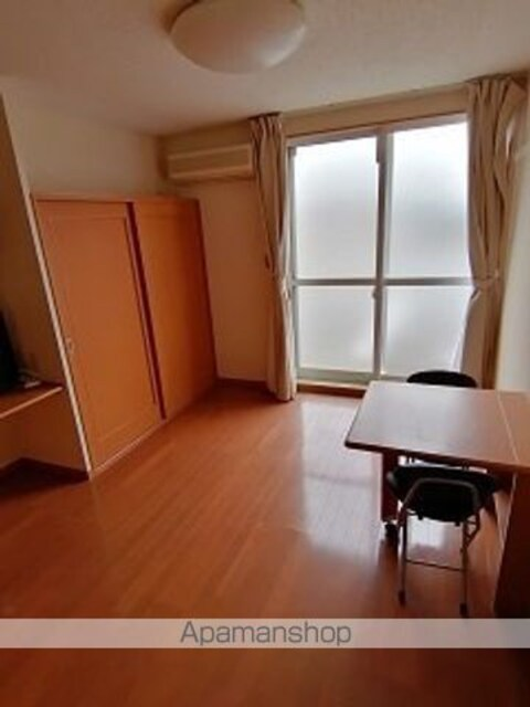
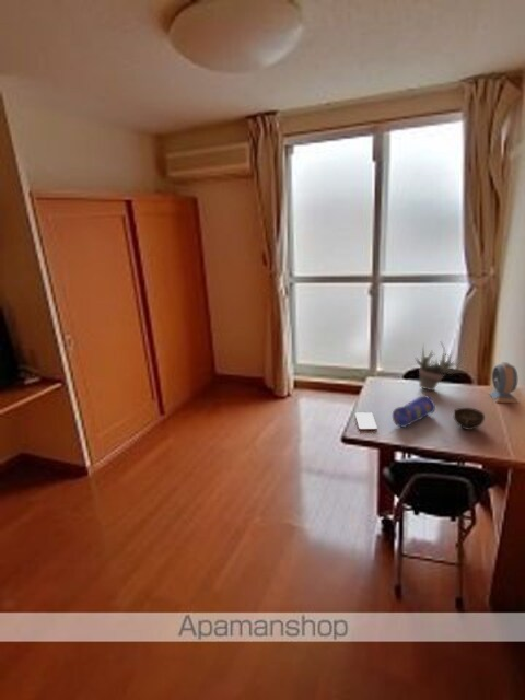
+ alarm clock [487,361,520,404]
+ cup [453,407,486,431]
+ succulent plant [415,340,470,392]
+ pencil case [392,394,436,429]
+ smartphone [354,411,378,431]
